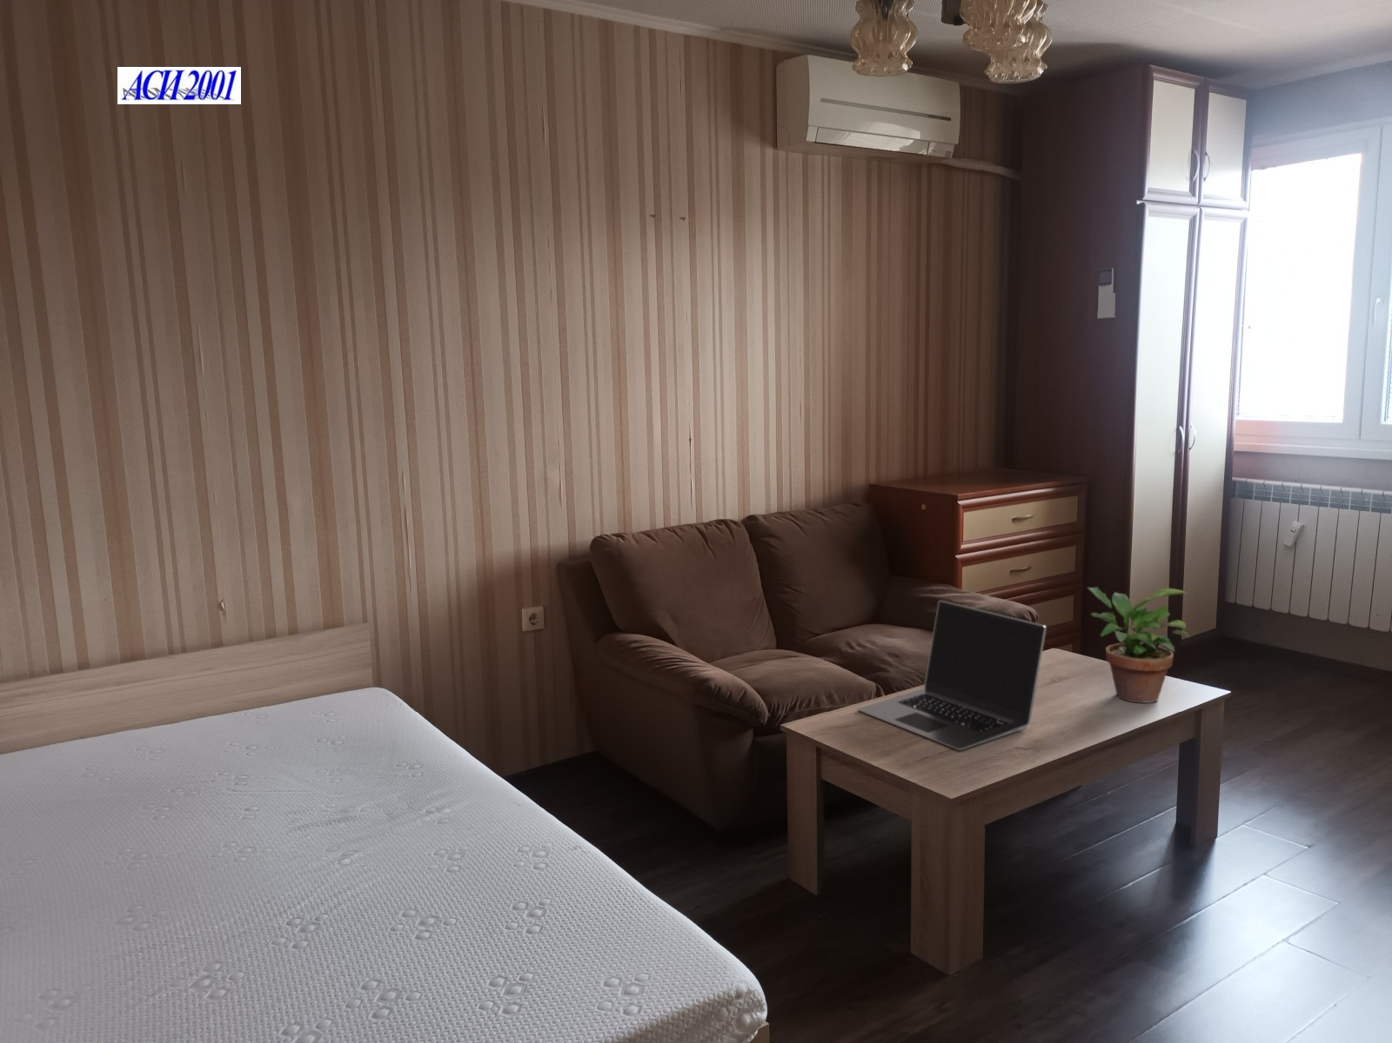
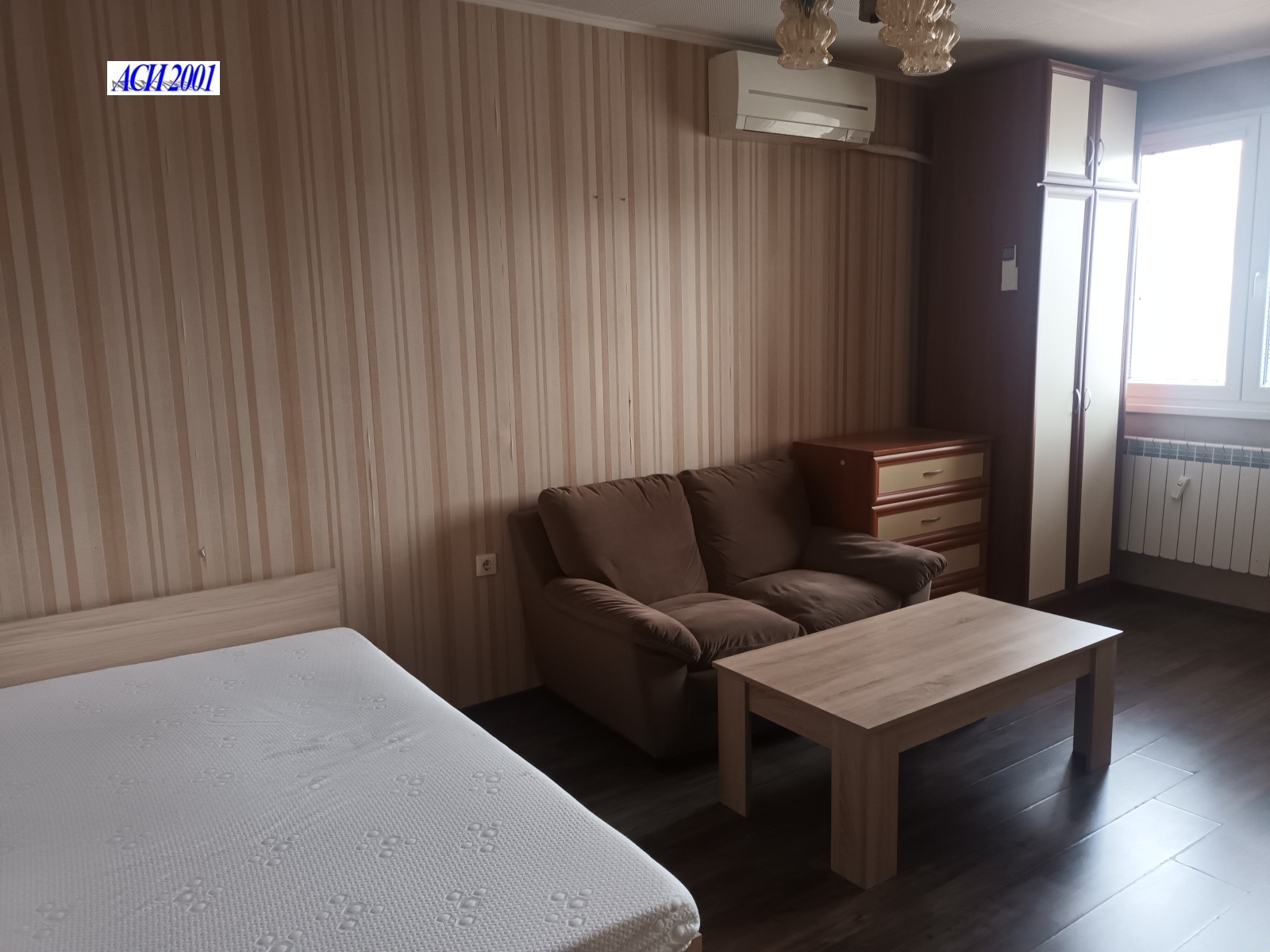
- potted plant [1086,586,1191,704]
- laptop [857,599,1048,750]
